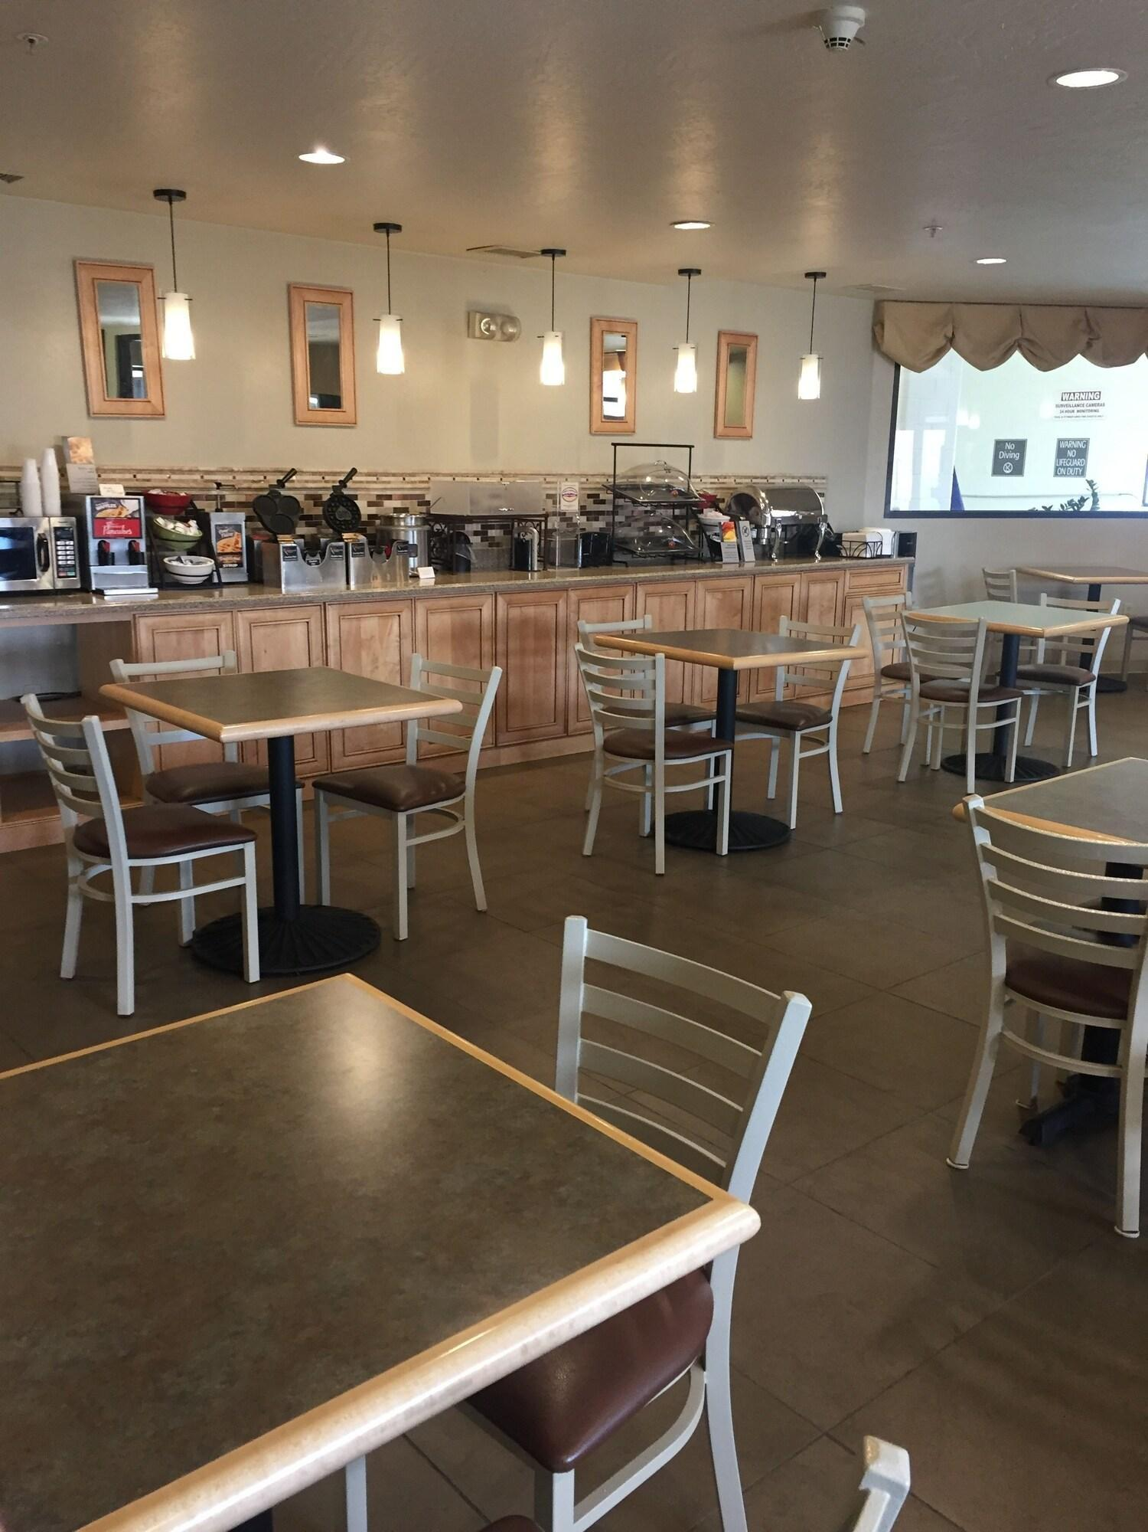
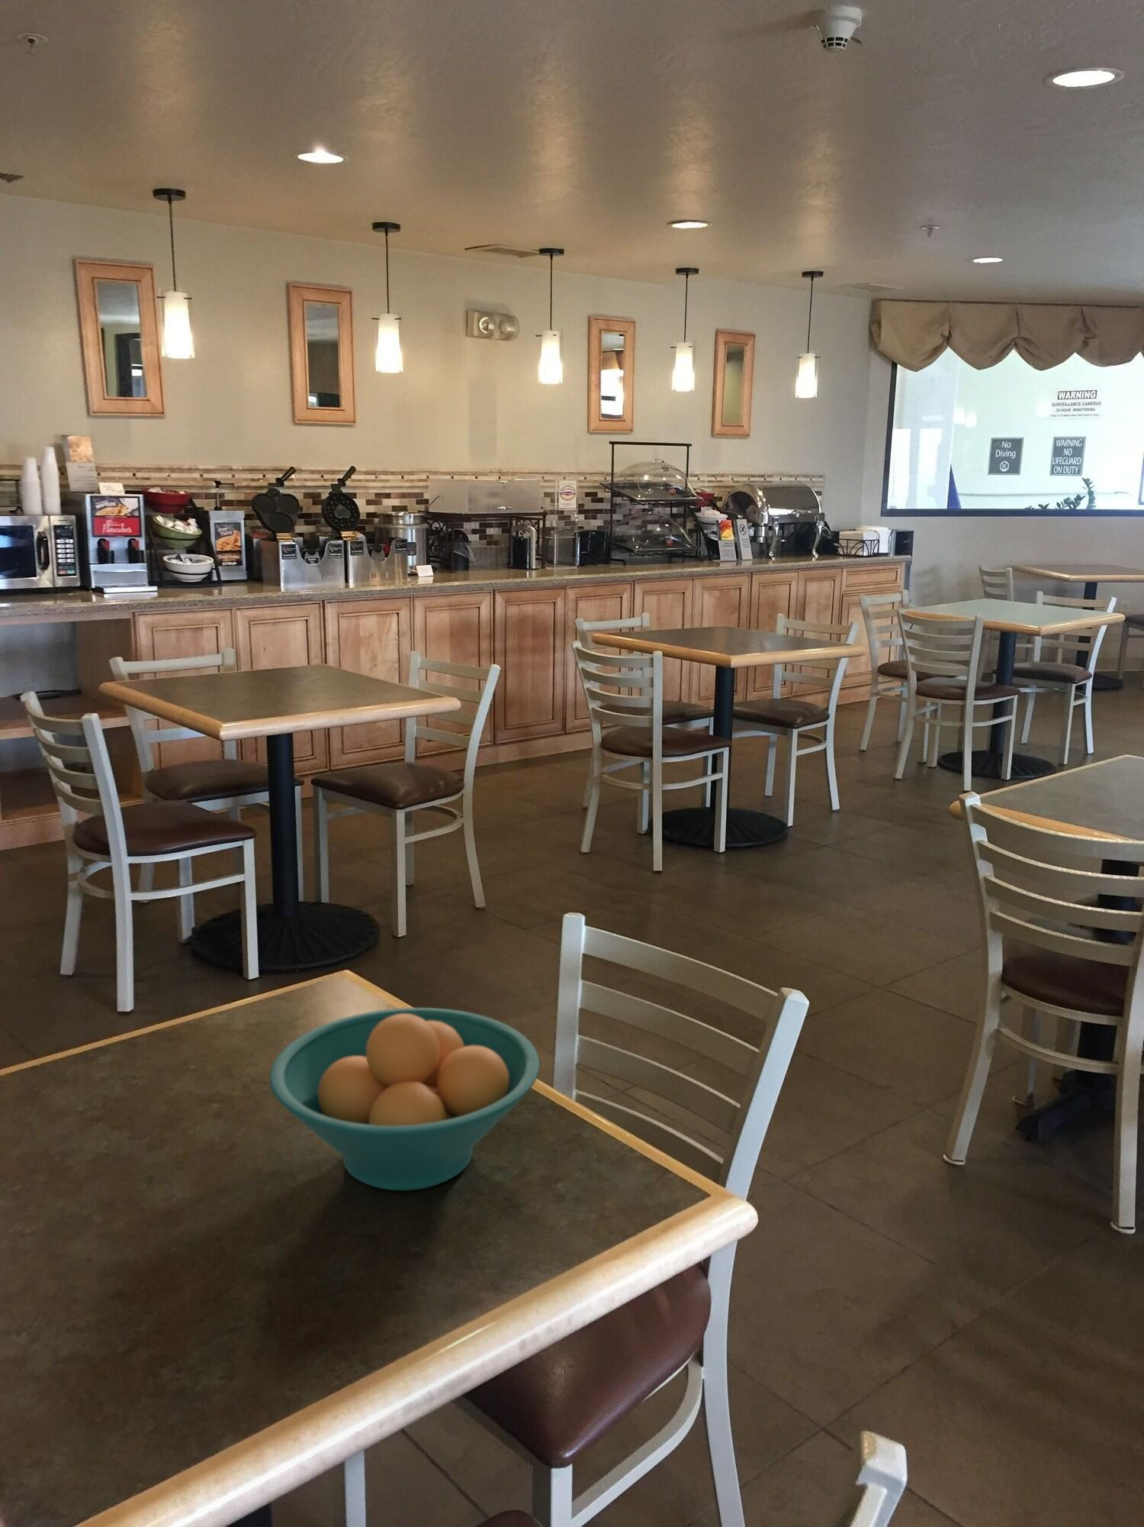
+ fruit bowl [268,1008,540,1192]
